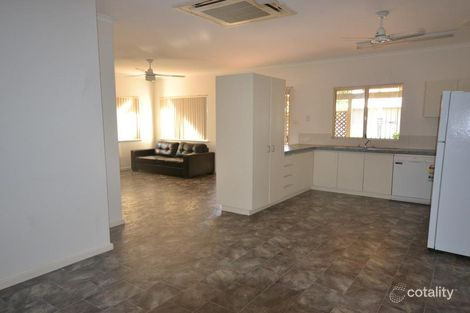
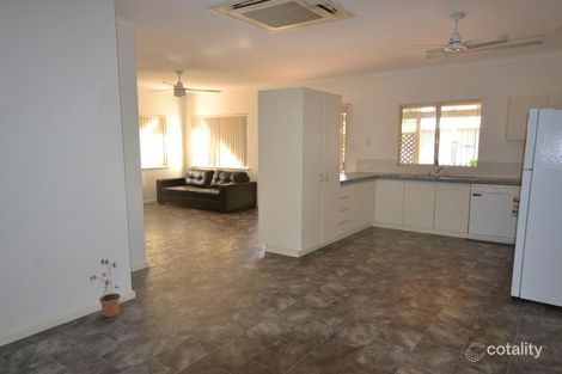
+ potted plant [90,258,122,318]
